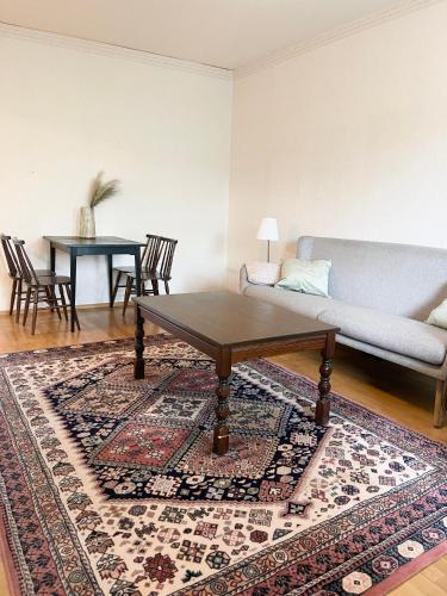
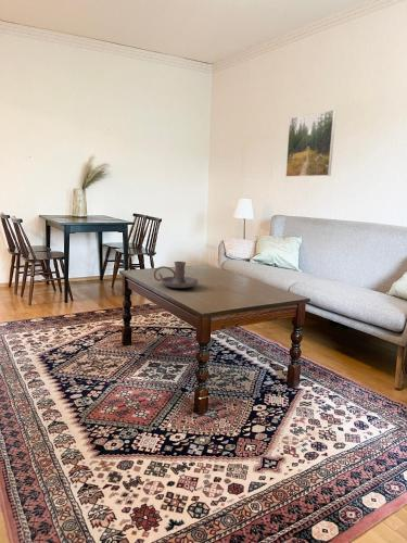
+ candle holder [153,261,200,289]
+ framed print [284,109,338,178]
